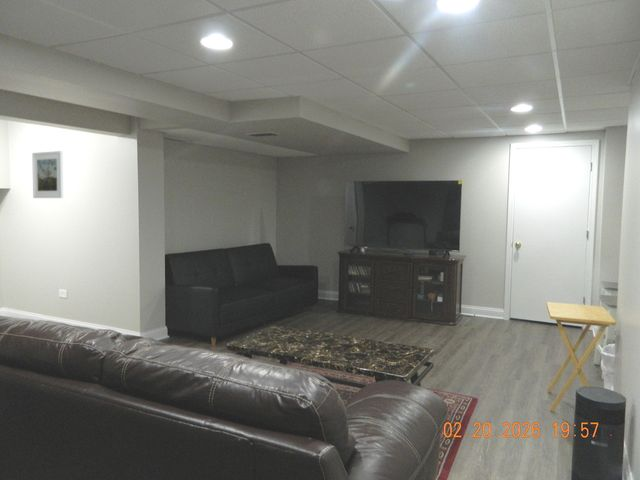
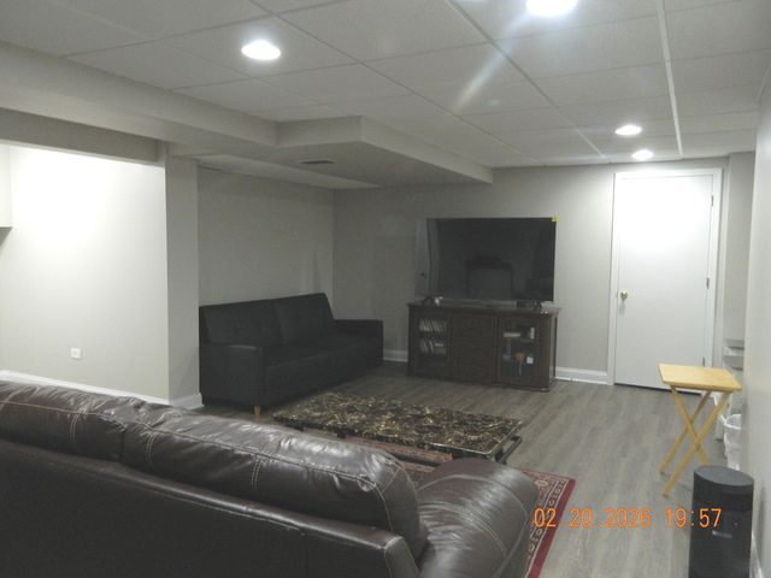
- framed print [31,150,64,199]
